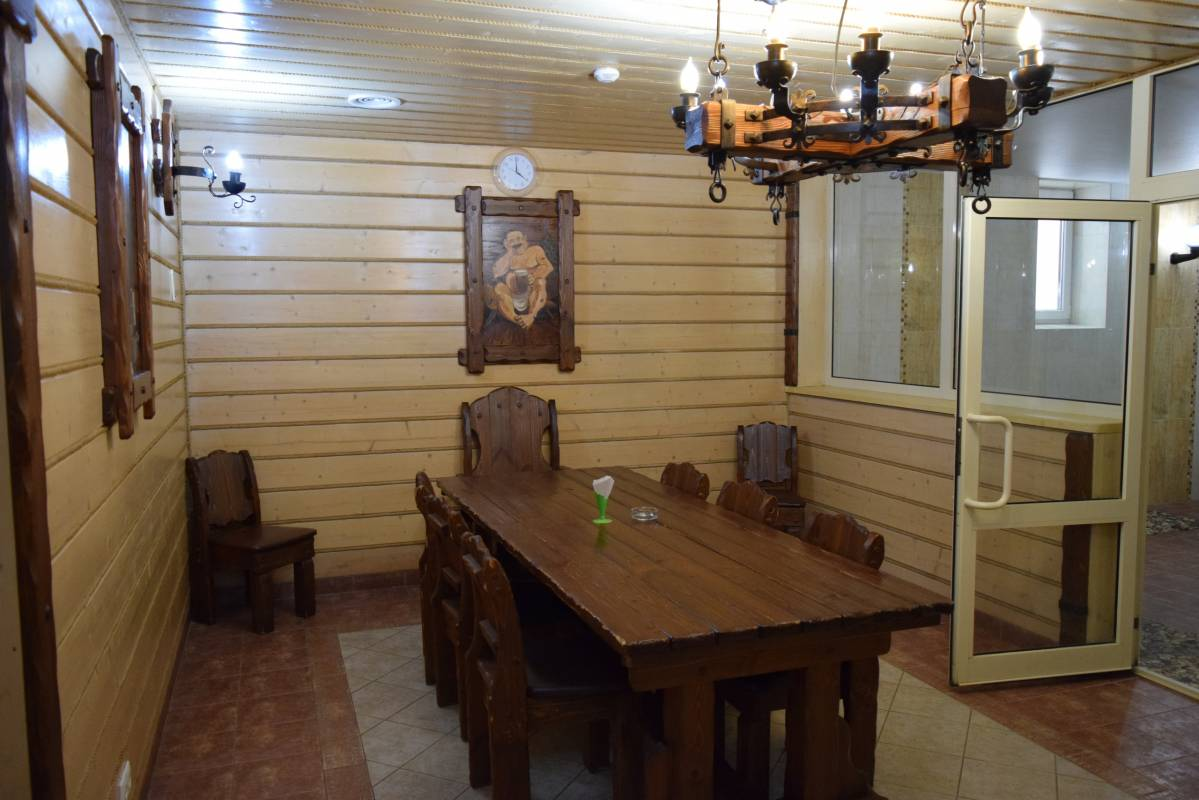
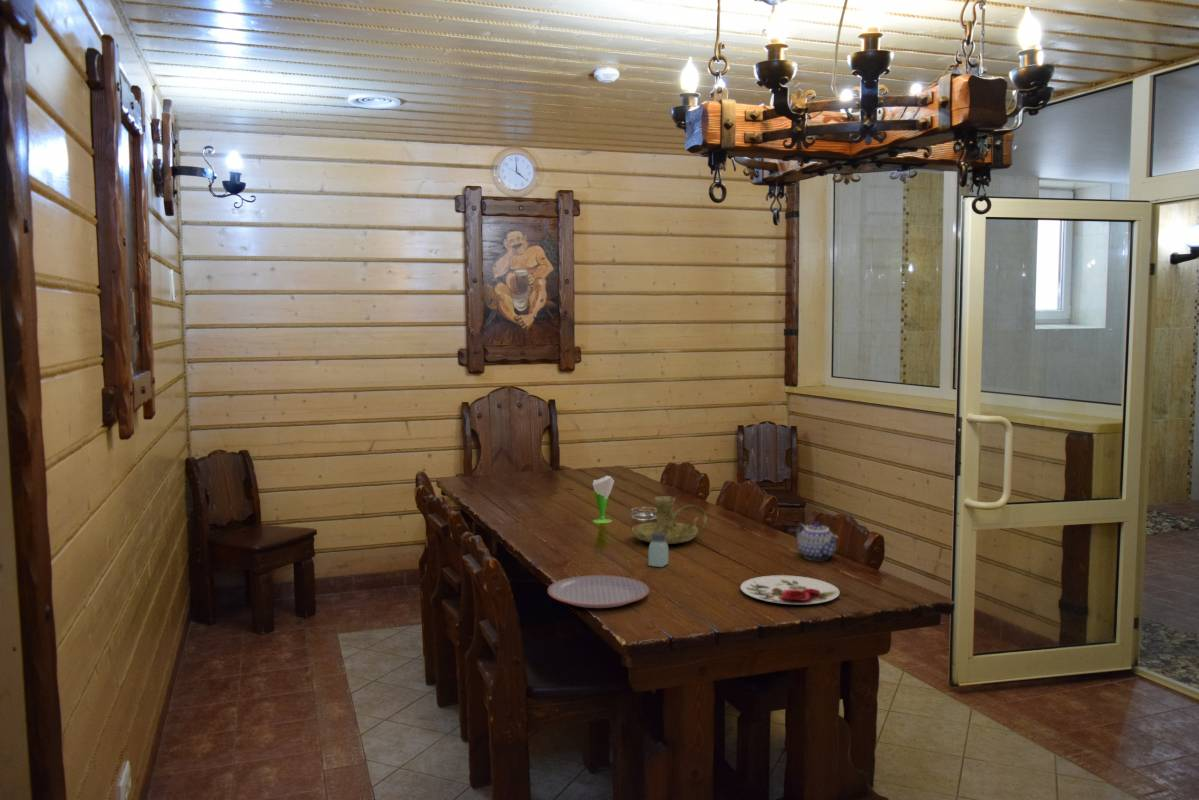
+ plate [740,574,841,605]
+ plate [547,574,651,609]
+ teapot [795,520,840,561]
+ saltshaker [648,532,669,568]
+ candle holder [631,495,708,545]
